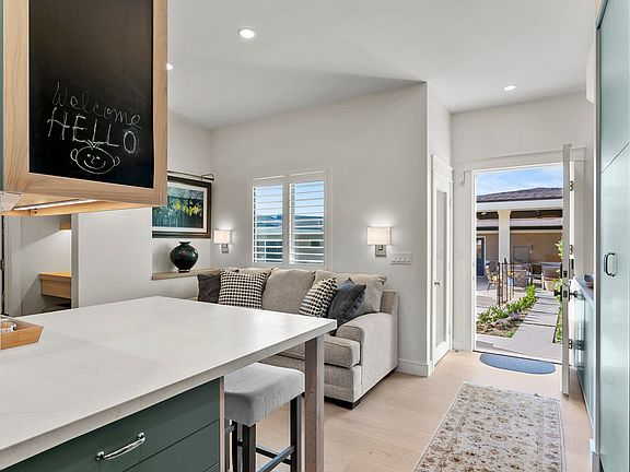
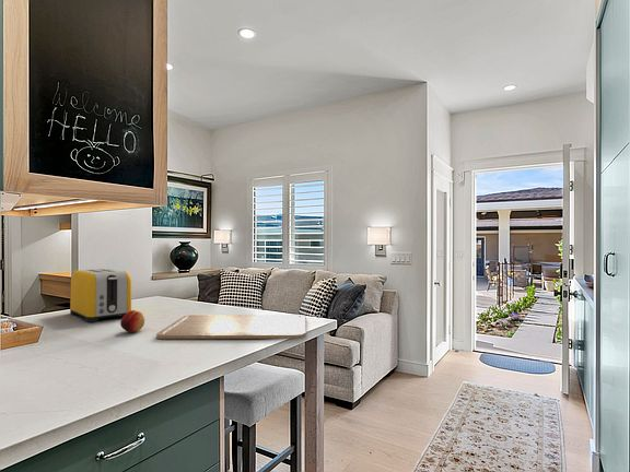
+ fruit [119,309,145,333]
+ chopping board [155,314,307,340]
+ toaster [69,268,132,323]
